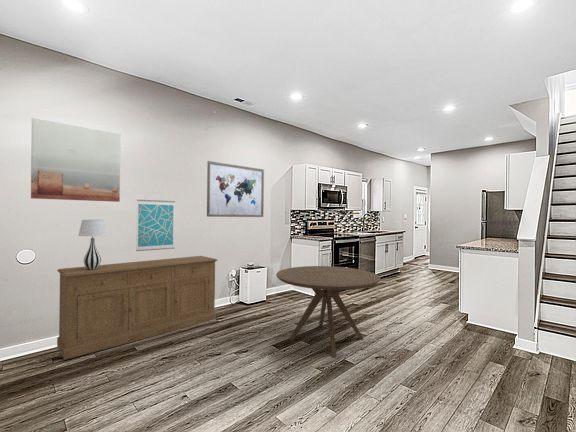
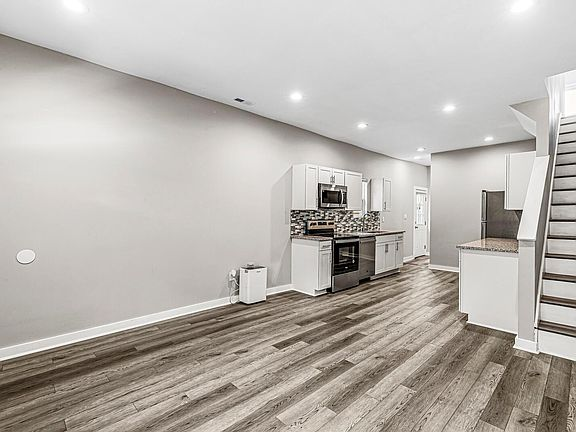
- dining table [275,265,382,358]
- sideboard [56,255,218,361]
- wall art [30,117,121,203]
- wall art [135,199,176,252]
- wall art [206,160,265,218]
- table lamp [77,219,107,270]
